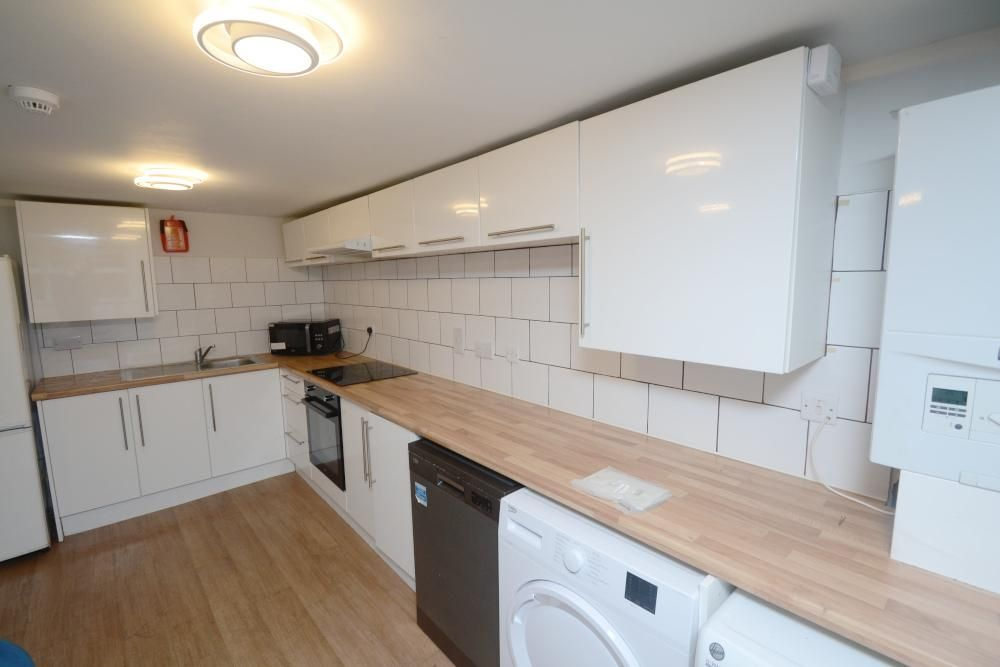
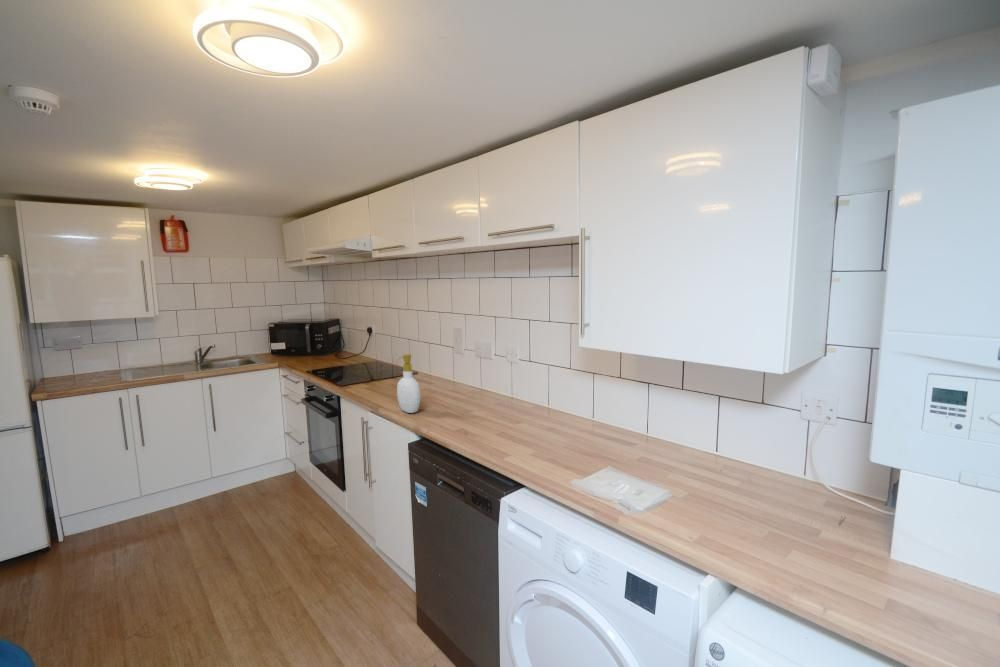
+ soap bottle [396,353,421,414]
